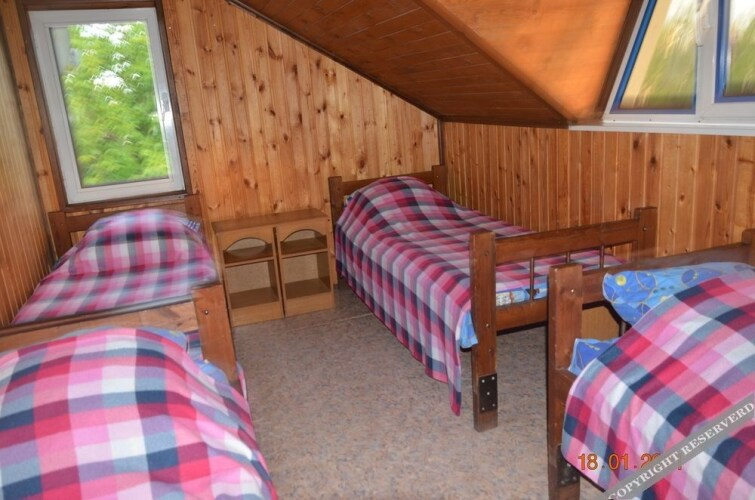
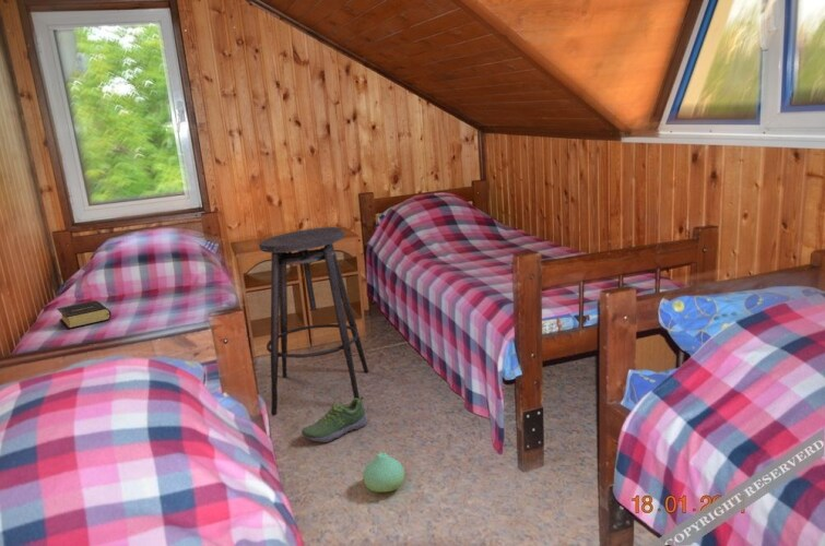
+ plush toy [362,452,405,494]
+ stool [258,226,369,417]
+ book [56,299,113,330]
+ shoe [300,395,369,443]
